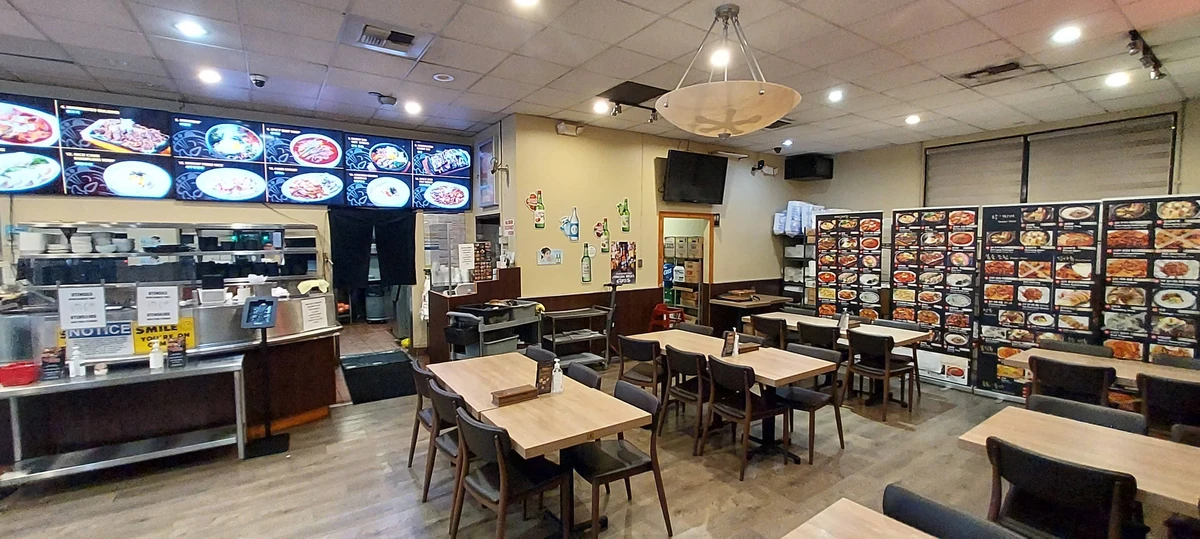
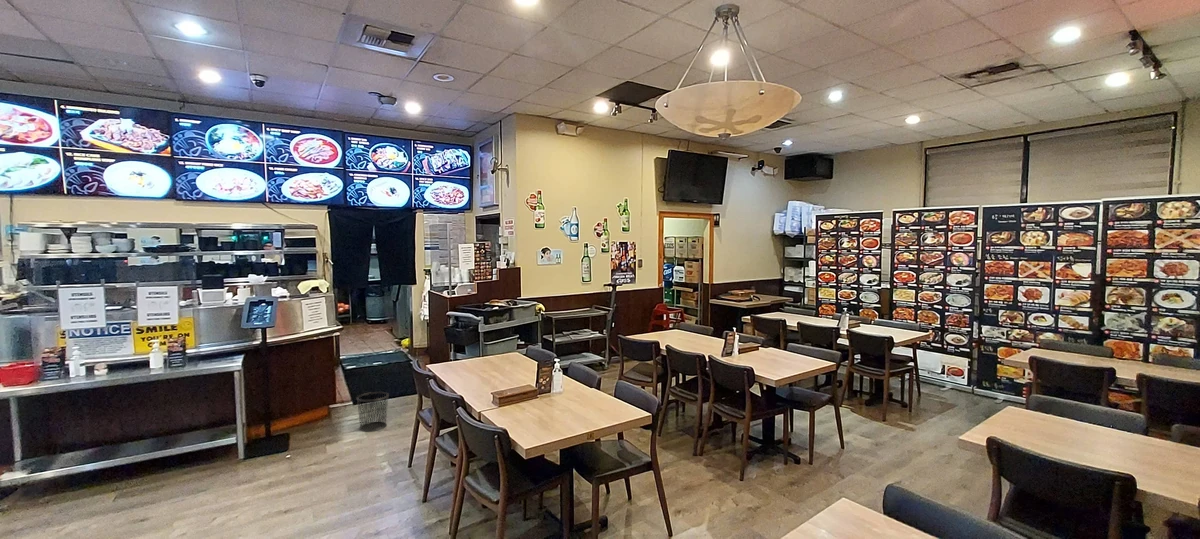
+ waste bin [355,391,390,432]
